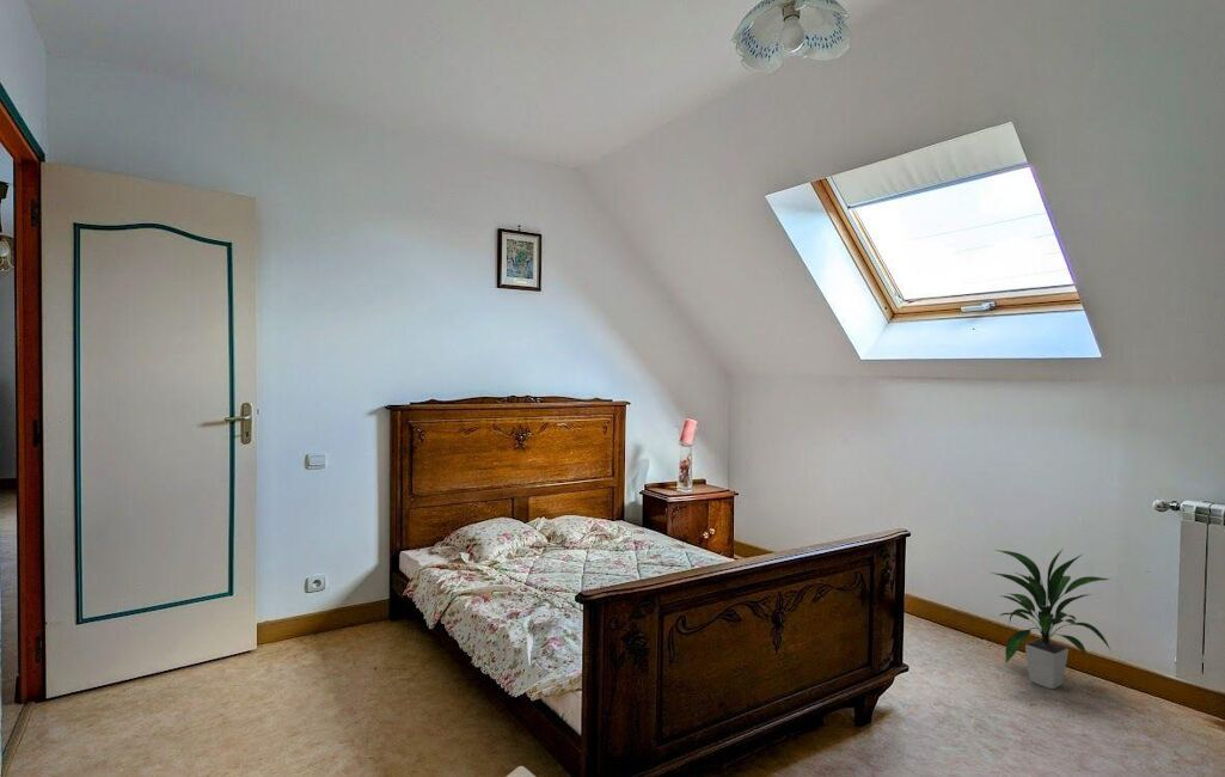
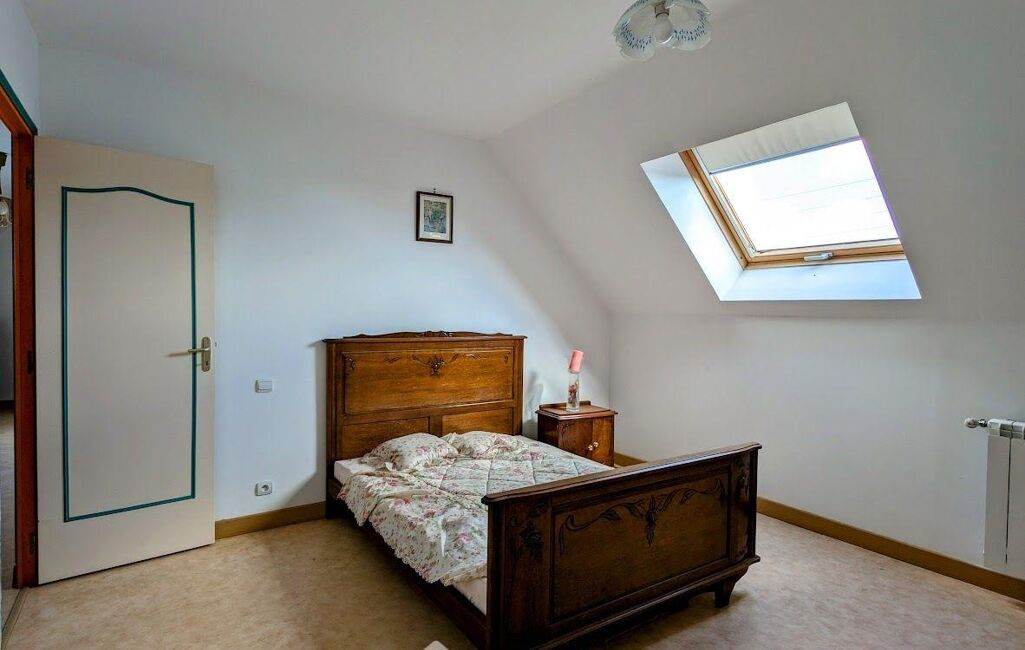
- indoor plant [991,546,1113,690]
